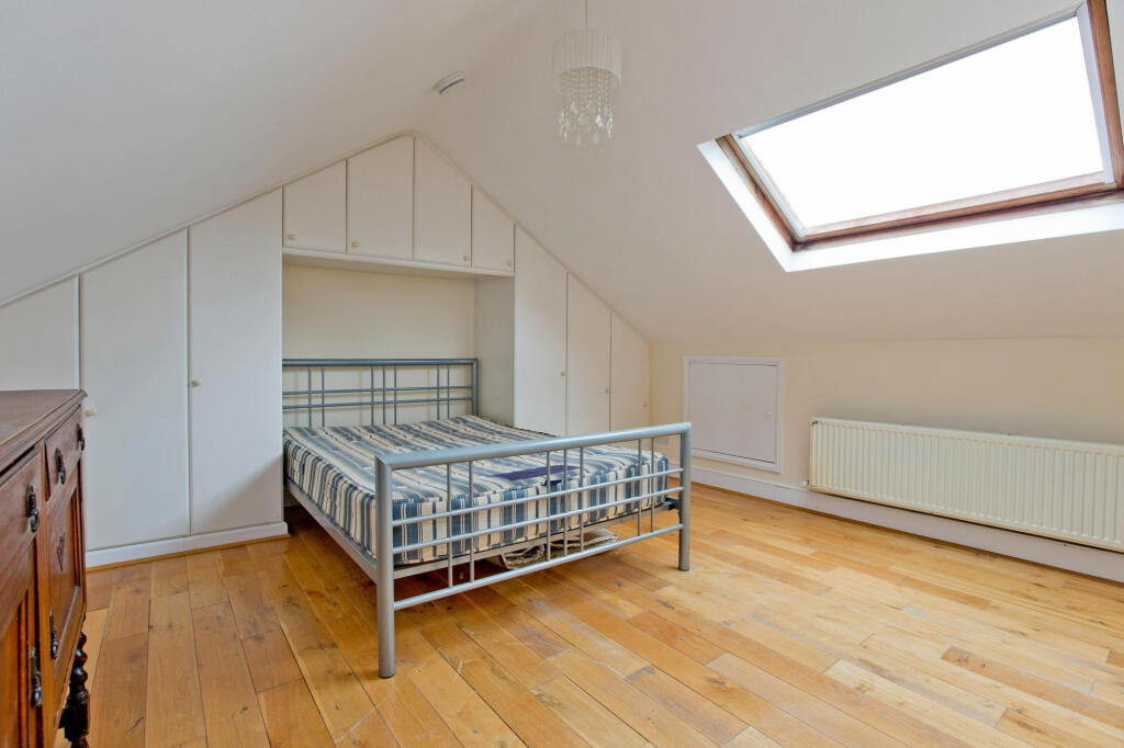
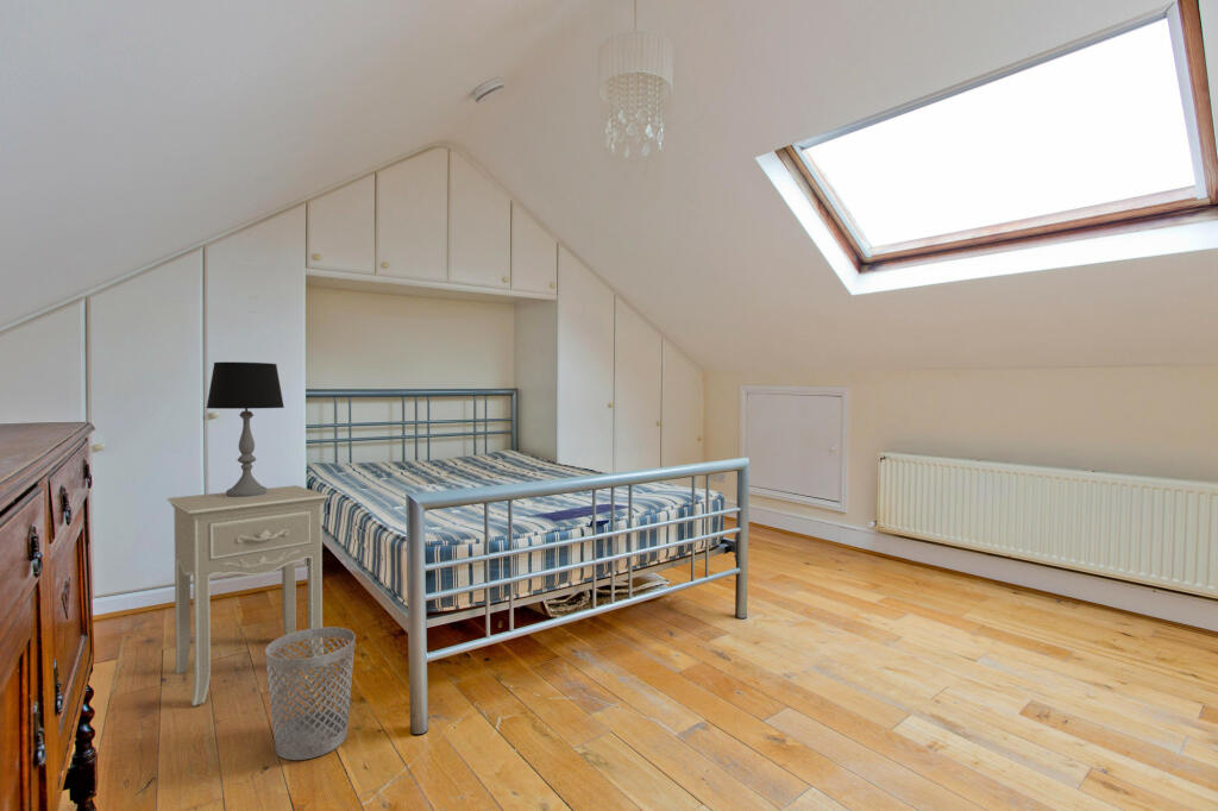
+ table lamp [206,362,285,497]
+ nightstand [165,484,332,706]
+ wastebasket [264,625,357,761]
